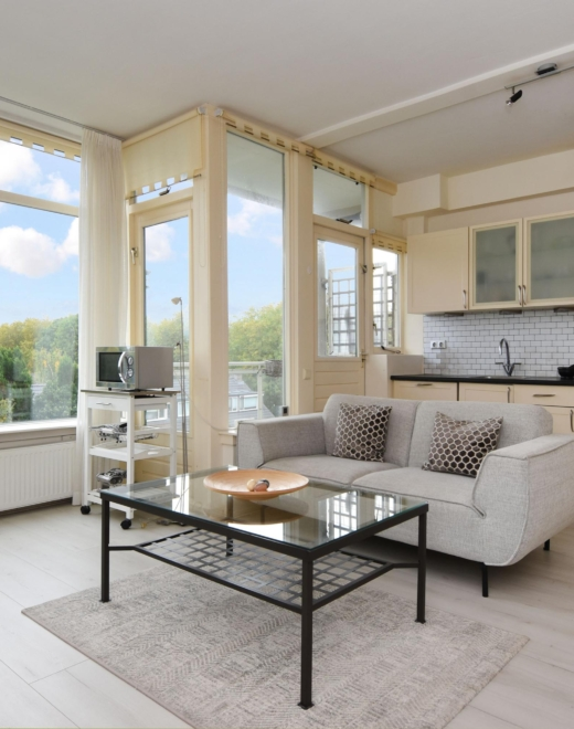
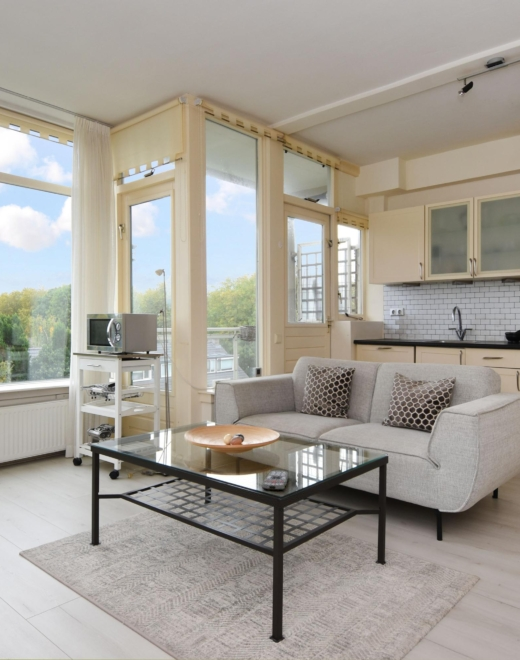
+ remote control [261,470,289,491]
